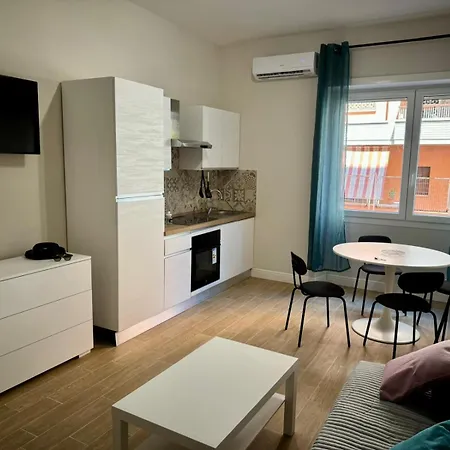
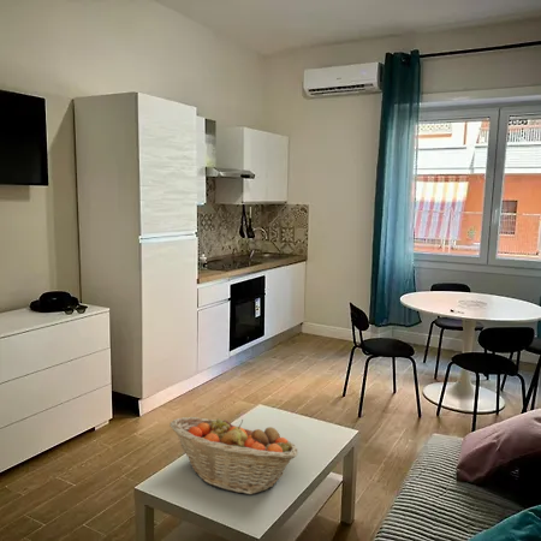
+ fruit basket [168,416,299,495]
